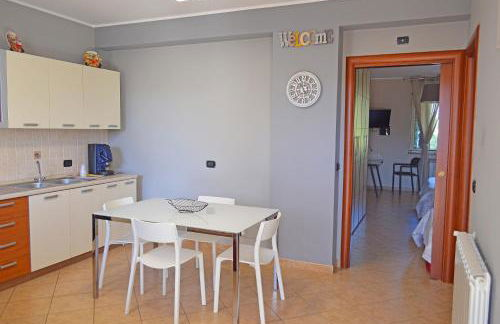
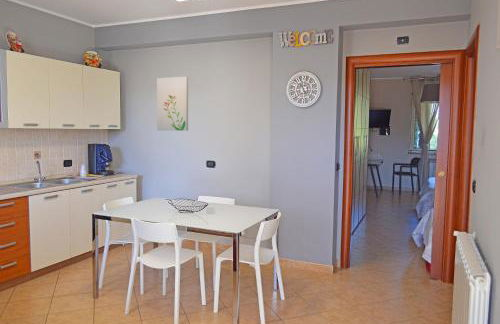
+ wall art [156,76,189,132]
